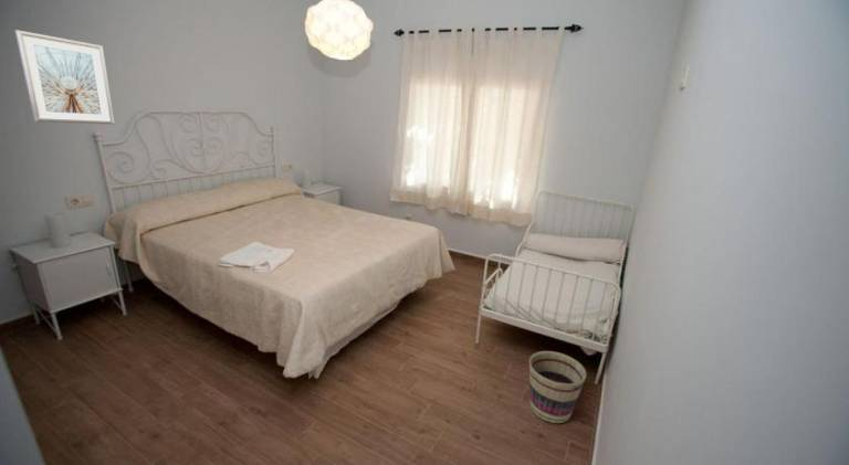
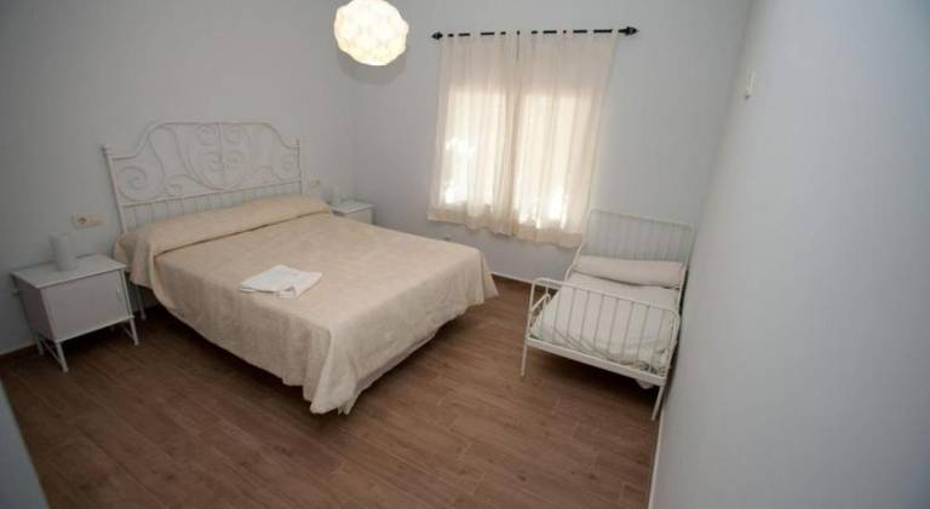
- picture frame [13,29,116,126]
- basket [528,350,587,424]
